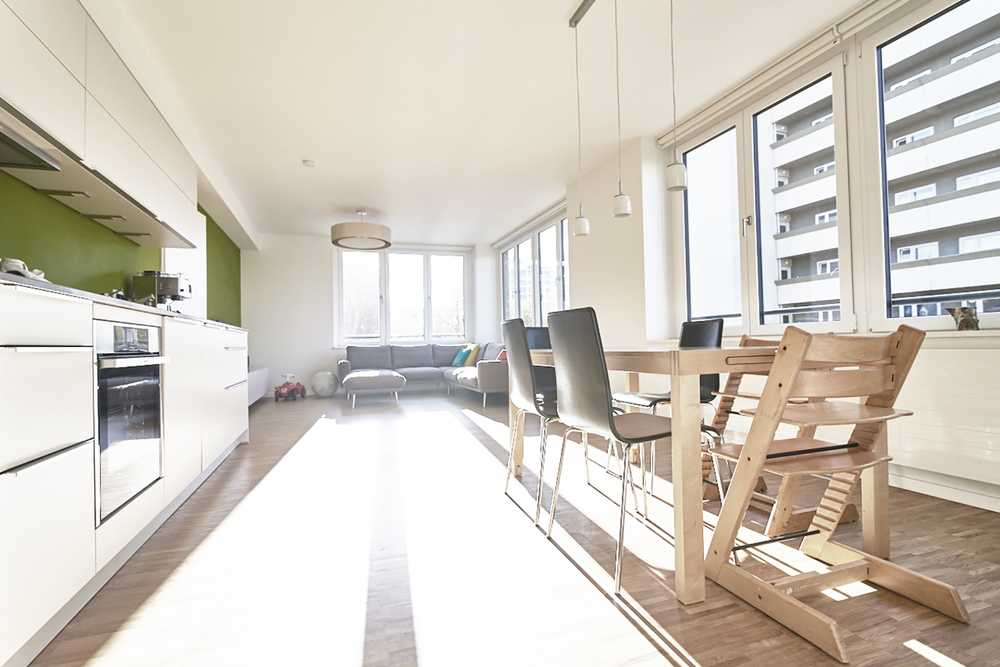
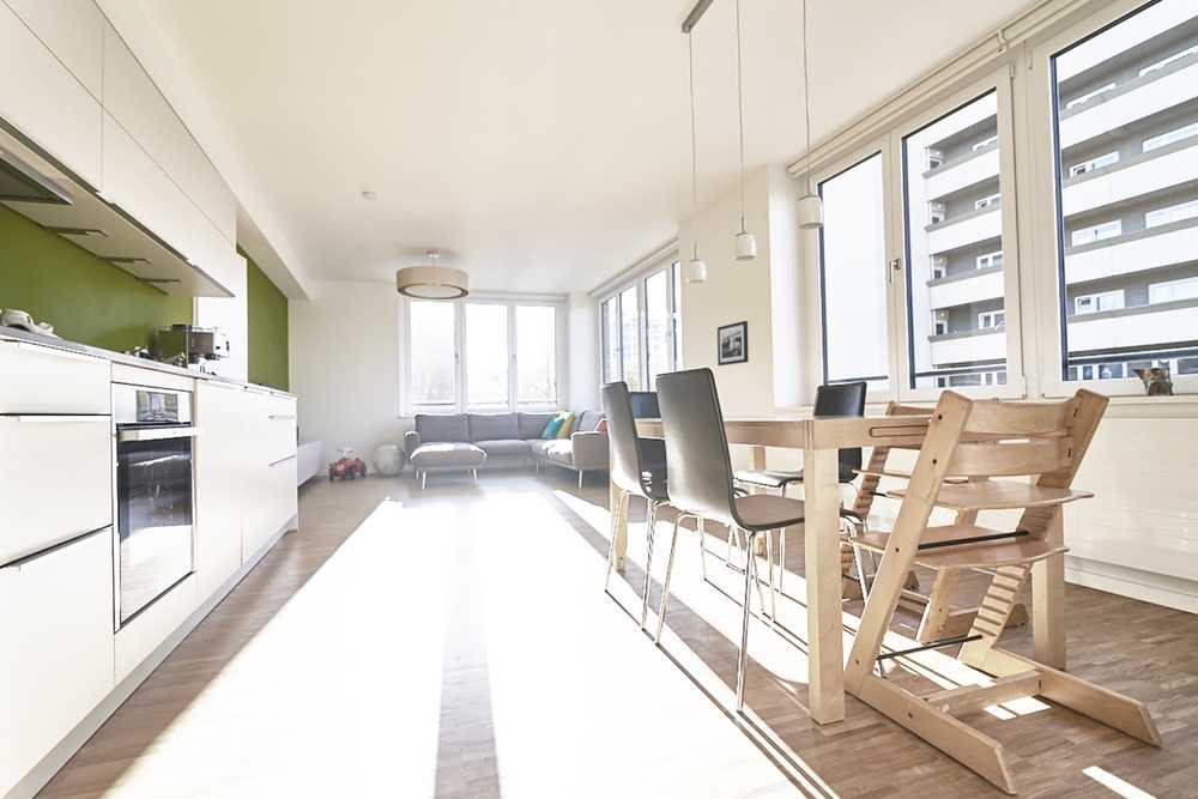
+ picture frame [716,320,750,367]
